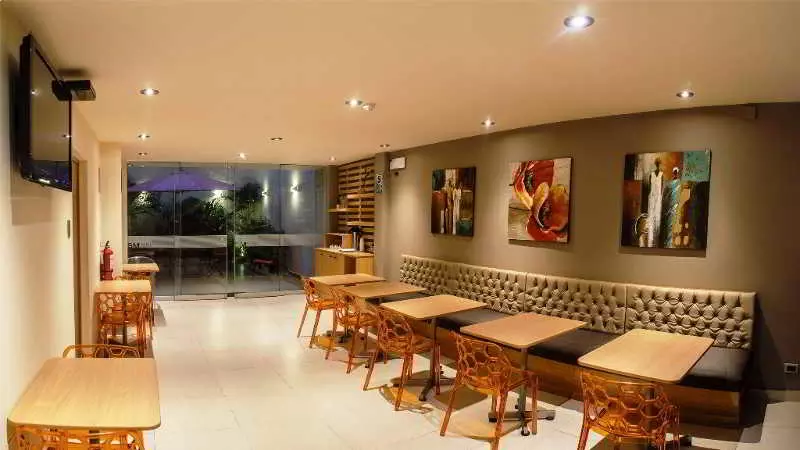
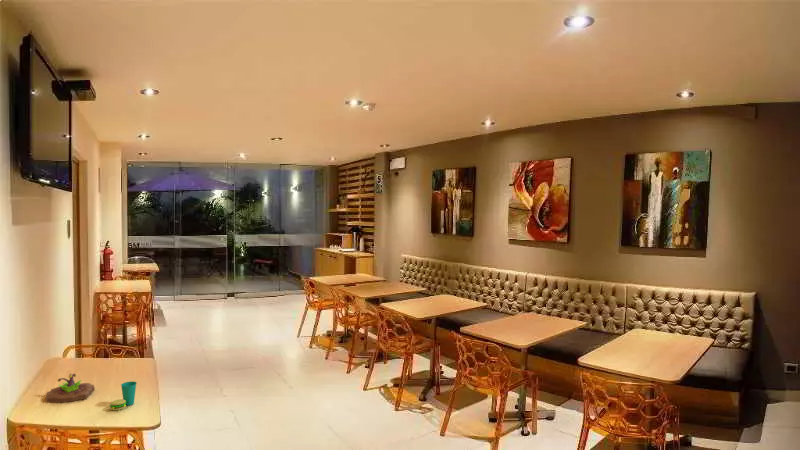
+ cup [109,380,137,411]
+ succulent planter [45,373,96,404]
